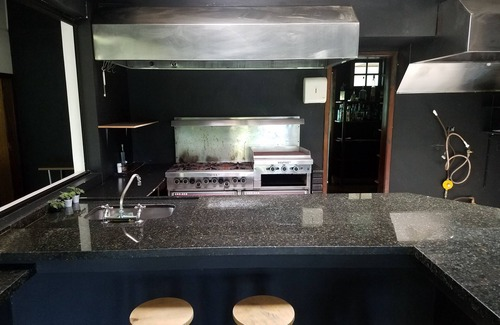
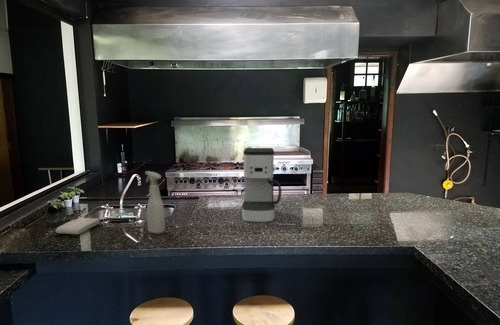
+ spray bottle [144,170,166,234]
+ washcloth [55,217,101,235]
+ coffee maker [241,147,282,224]
